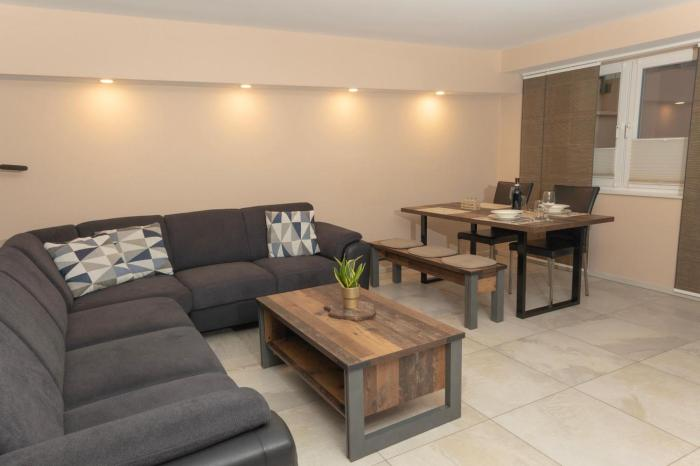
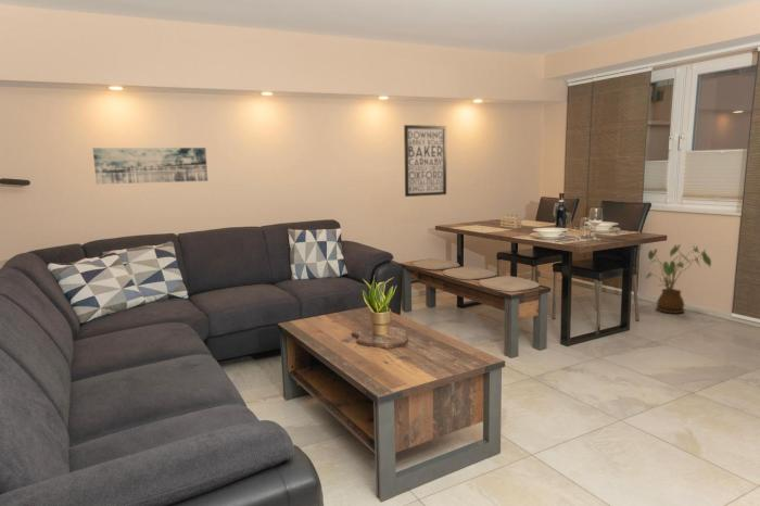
+ wall art [403,124,447,198]
+ wall art [91,147,208,186]
+ house plant [644,243,712,315]
